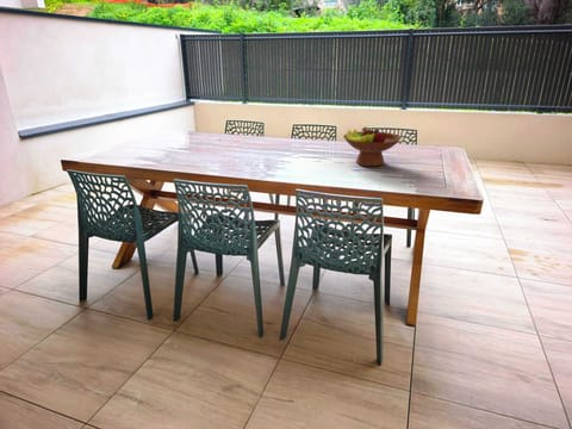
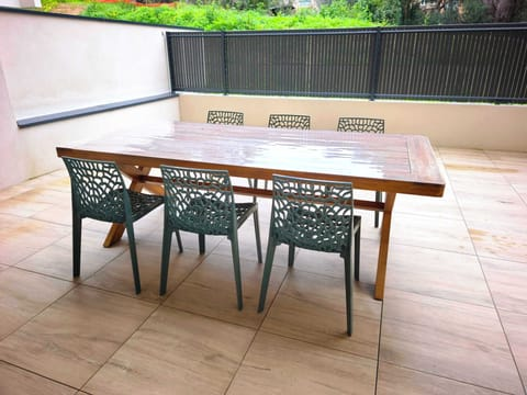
- fruit bowl [342,126,403,168]
